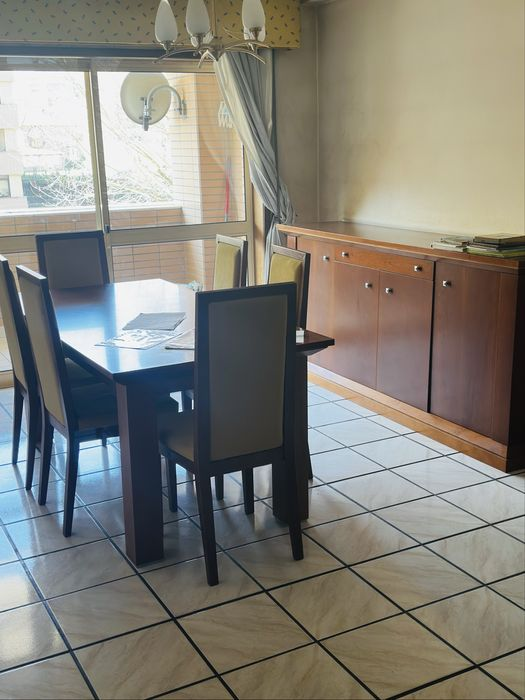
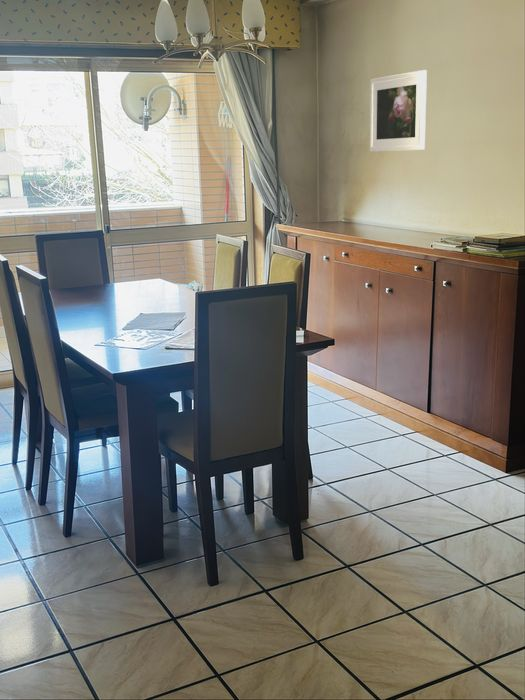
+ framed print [369,69,428,152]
